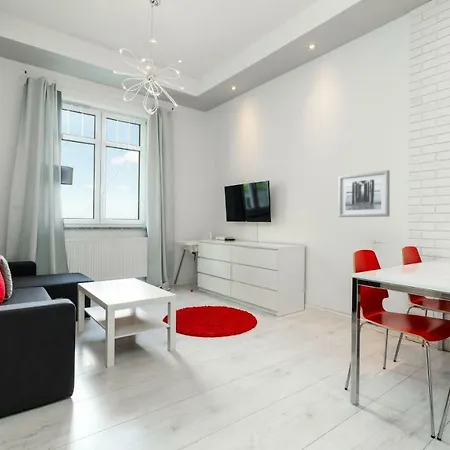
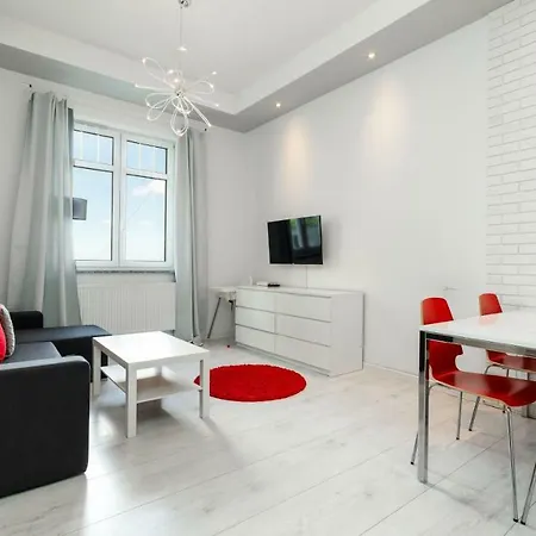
- wall art [338,169,391,218]
